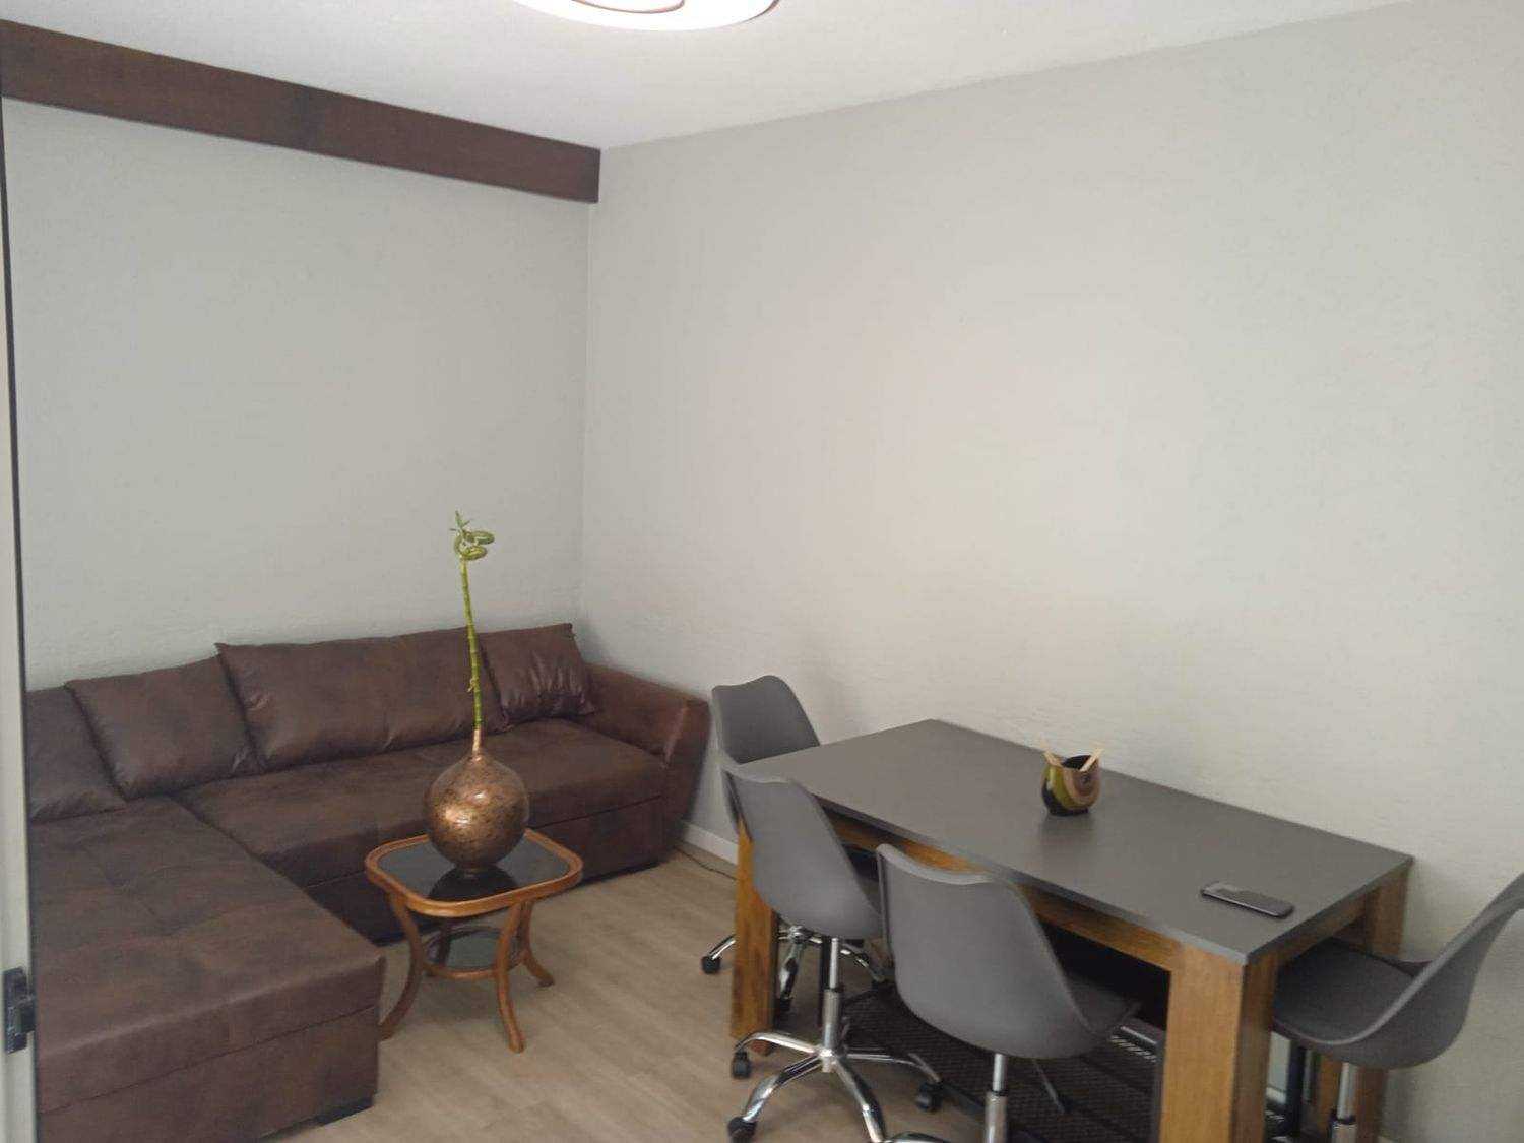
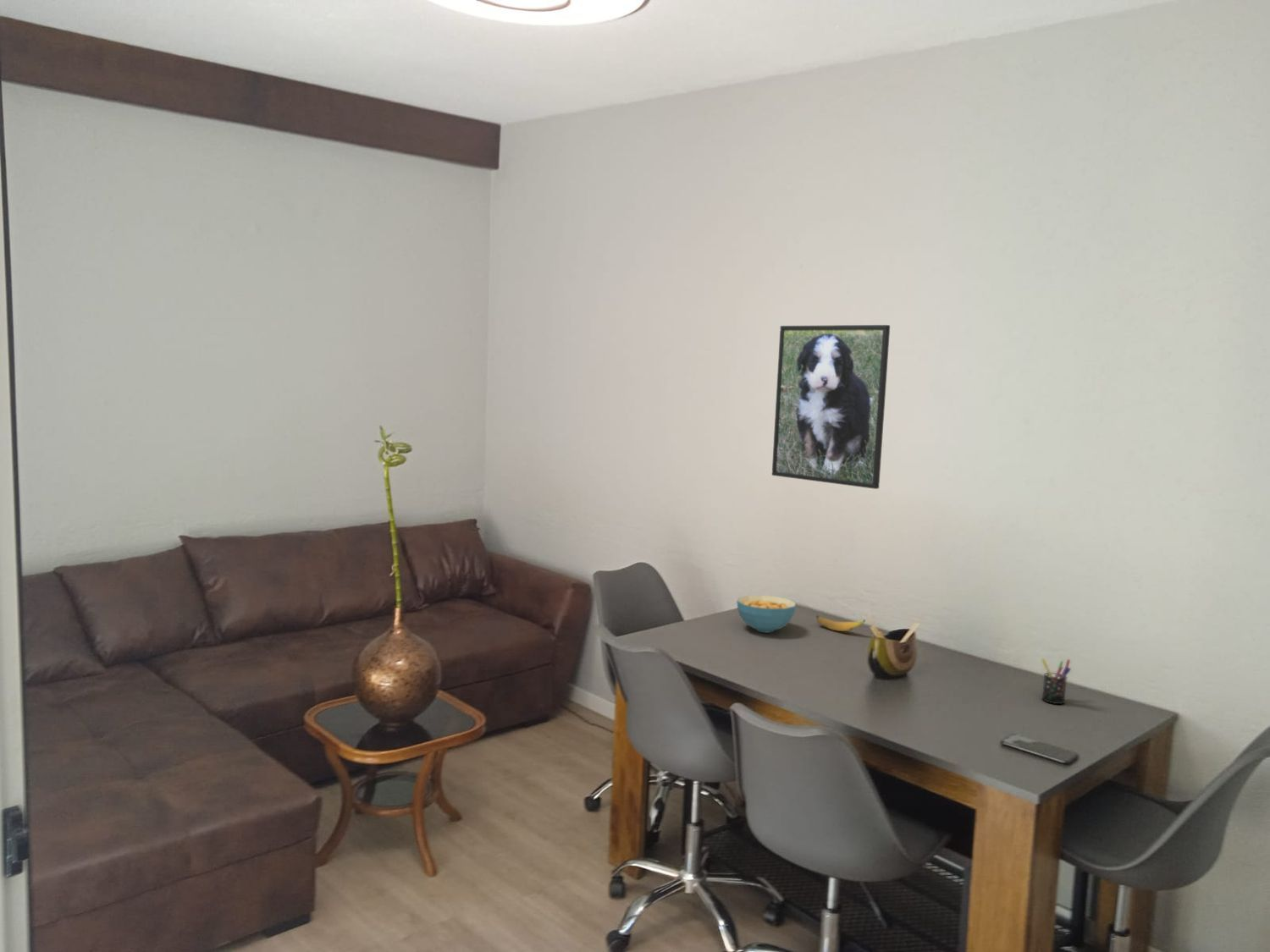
+ cereal bowl [736,594,797,634]
+ pen holder [1041,658,1072,705]
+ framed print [771,324,891,490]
+ banana [815,614,866,632]
